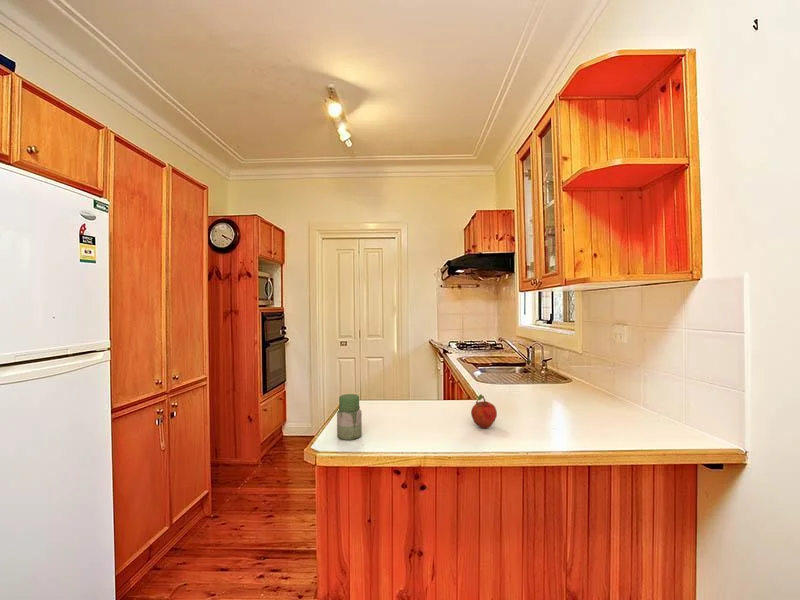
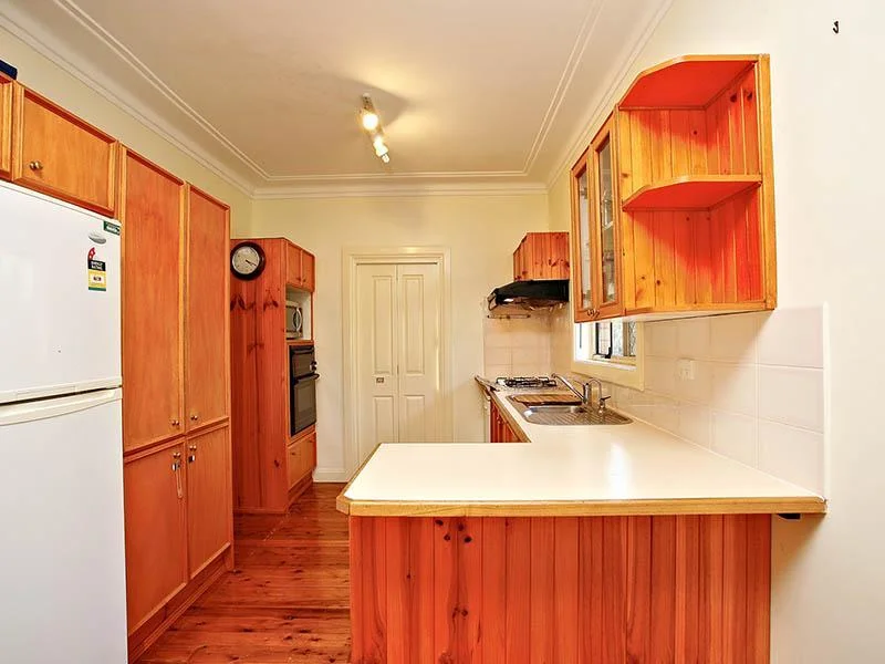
- fruit [470,393,498,430]
- jar [336,393,363,441]
